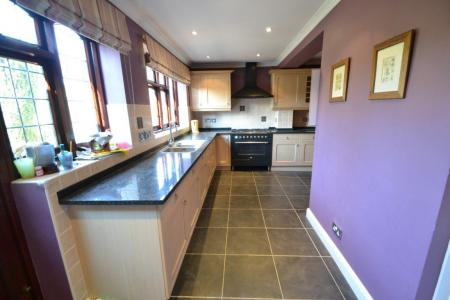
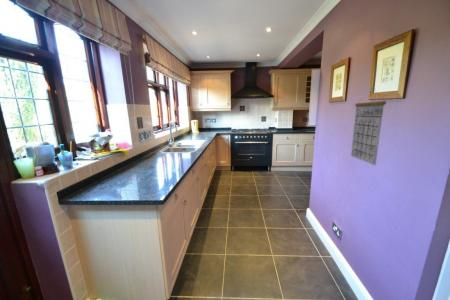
+ calendar [350,87,387,166]
